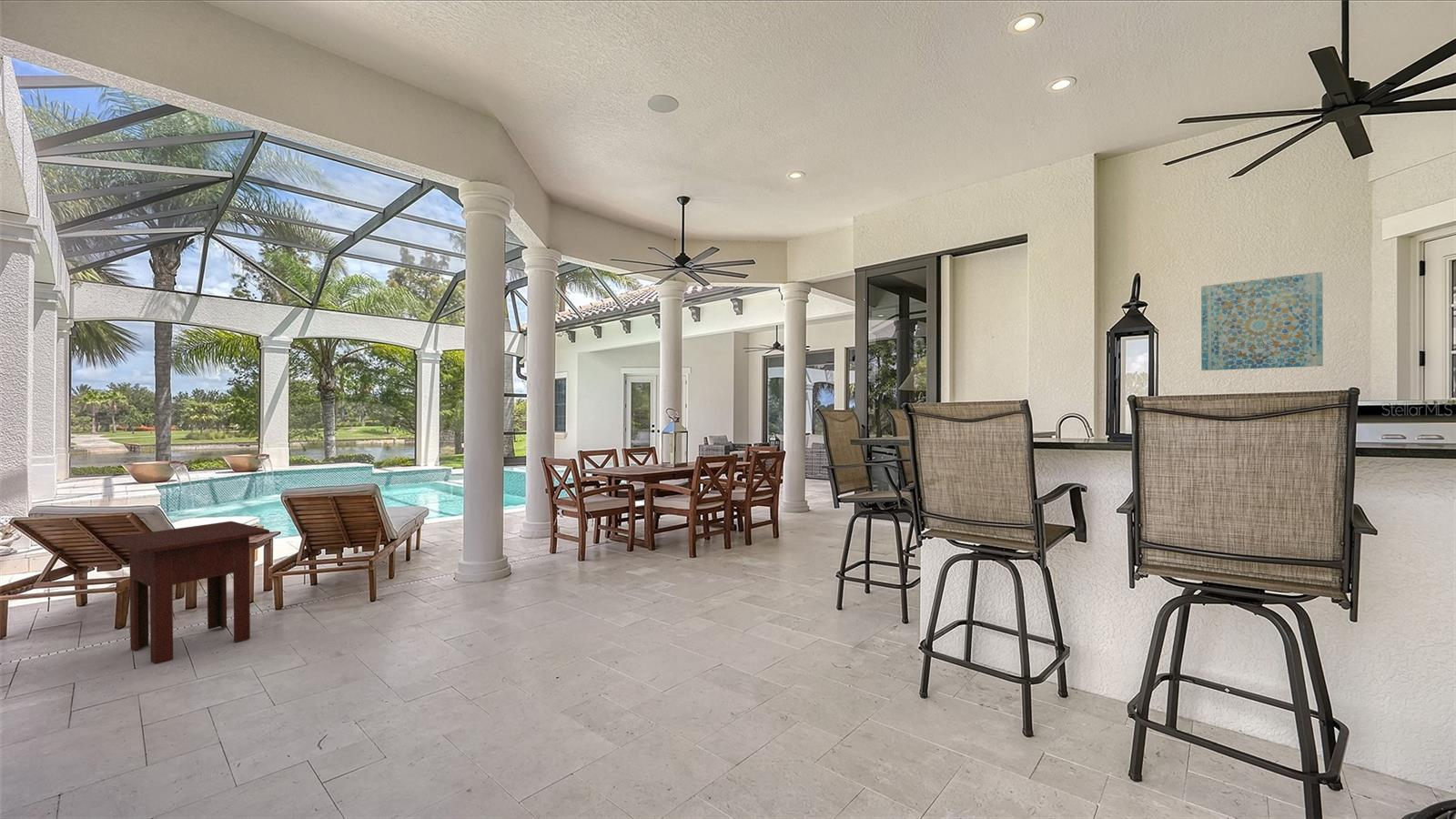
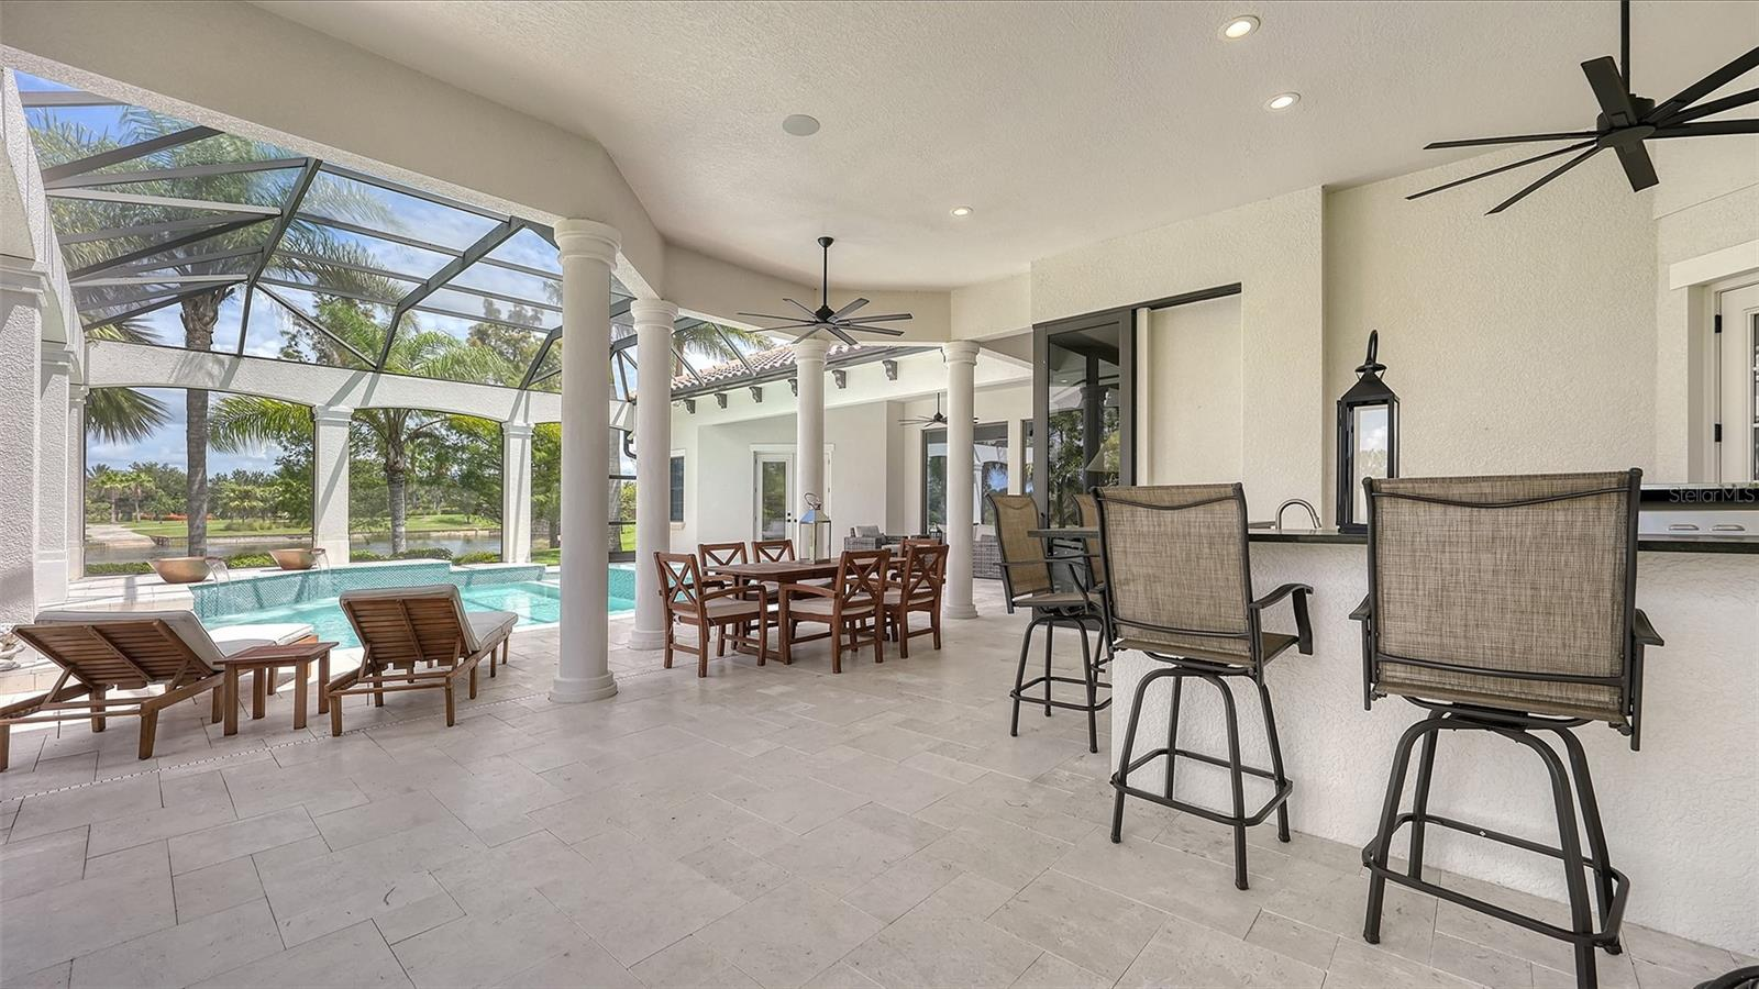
- side table [106,521,270,665]
- wall art [1200,271,1324,371]
